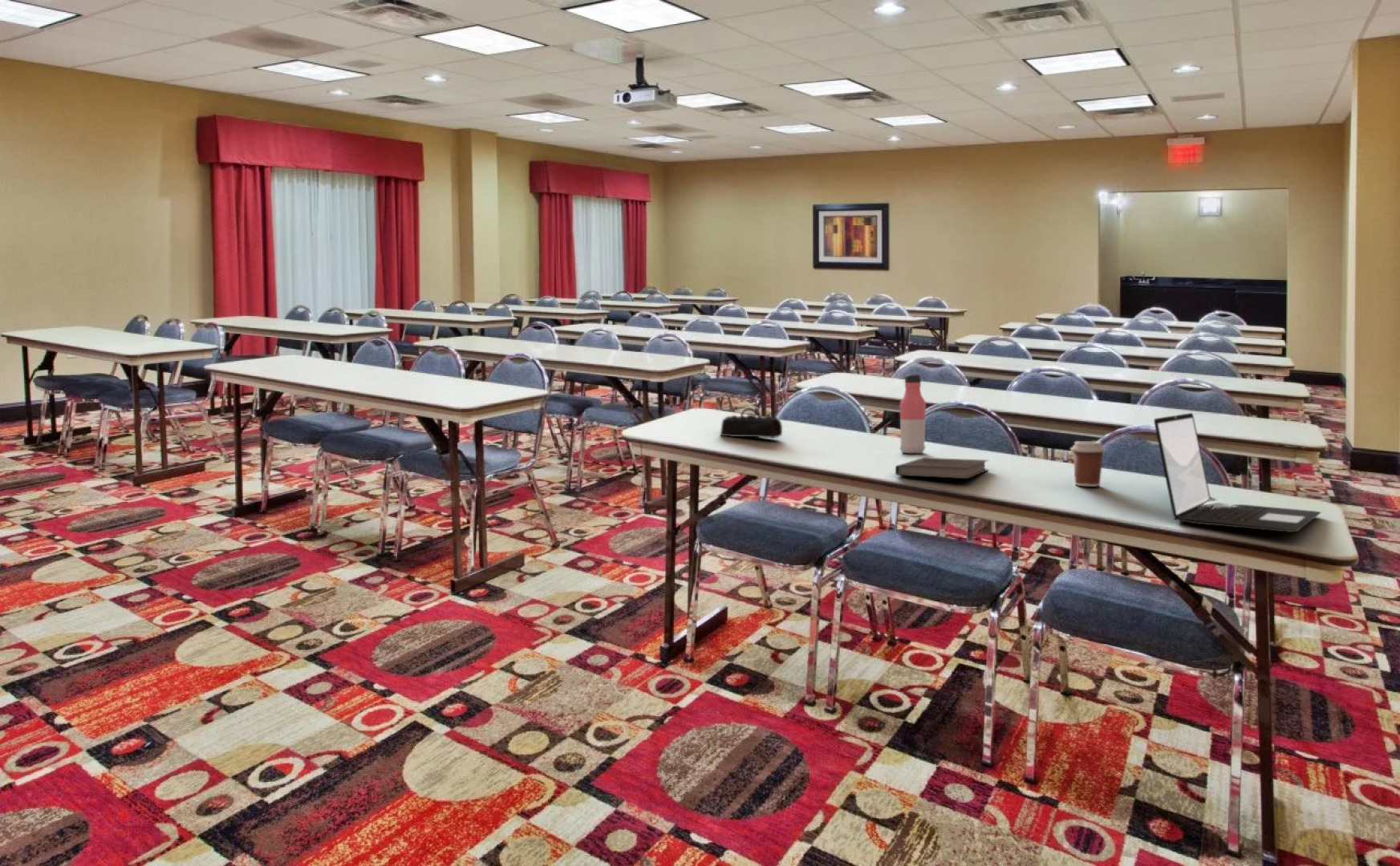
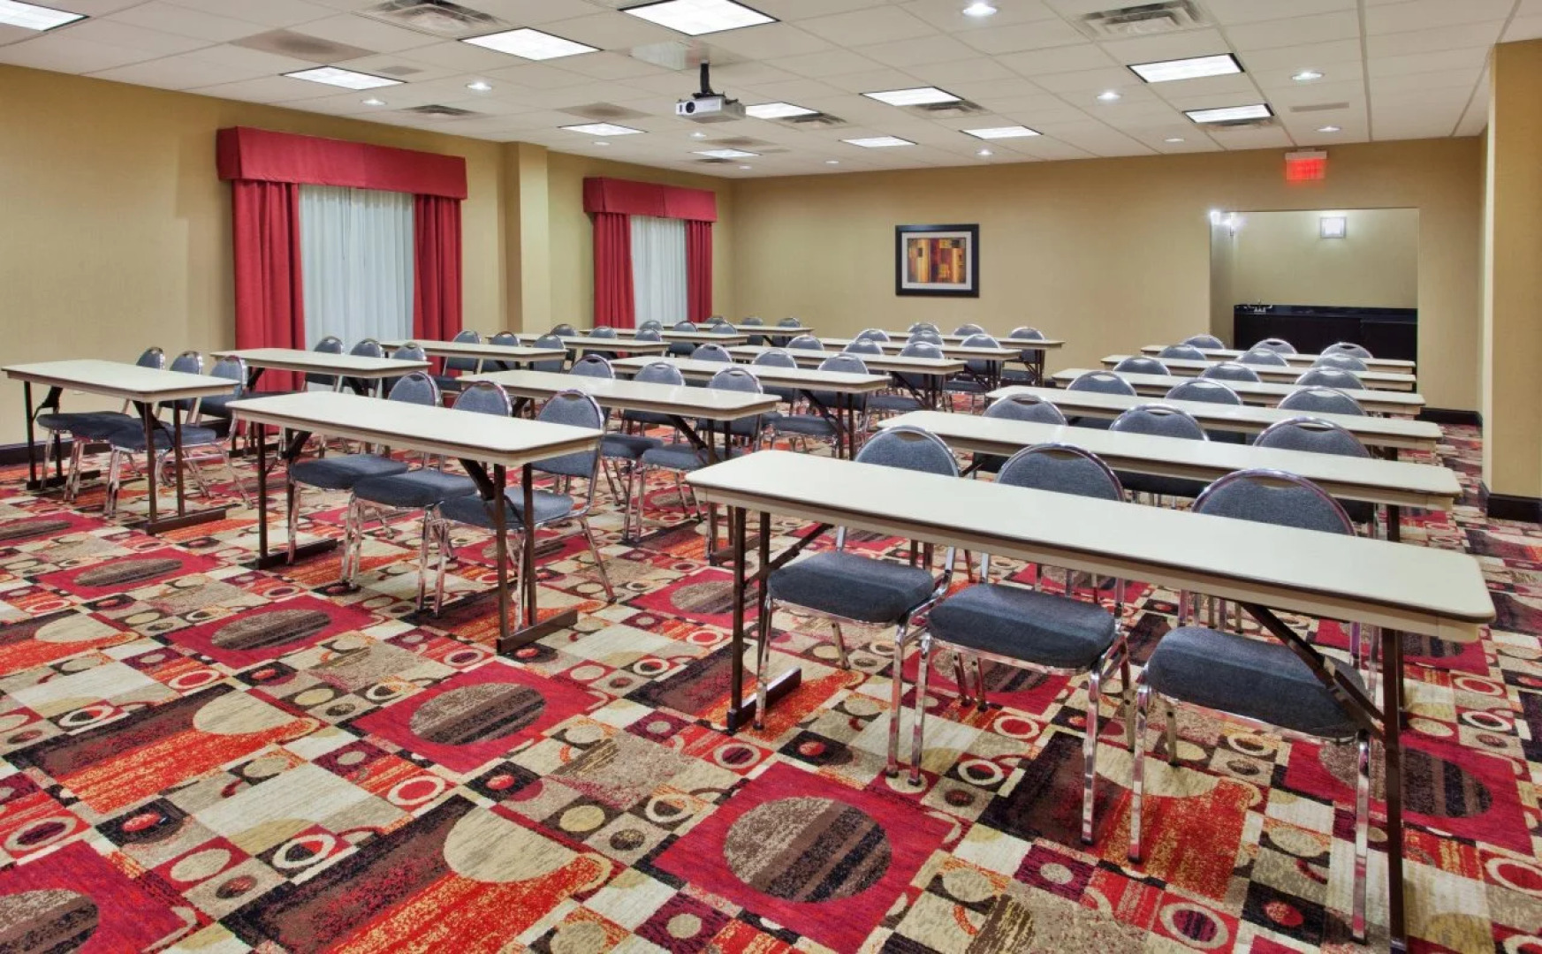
- notebook [895,457,989,480]
- water bottle [899,374,927,454]
- coffee cup [1069,440,1106,488]
- pencil case [720,407,783,439]
- laptop [1153,412,1321,533]
